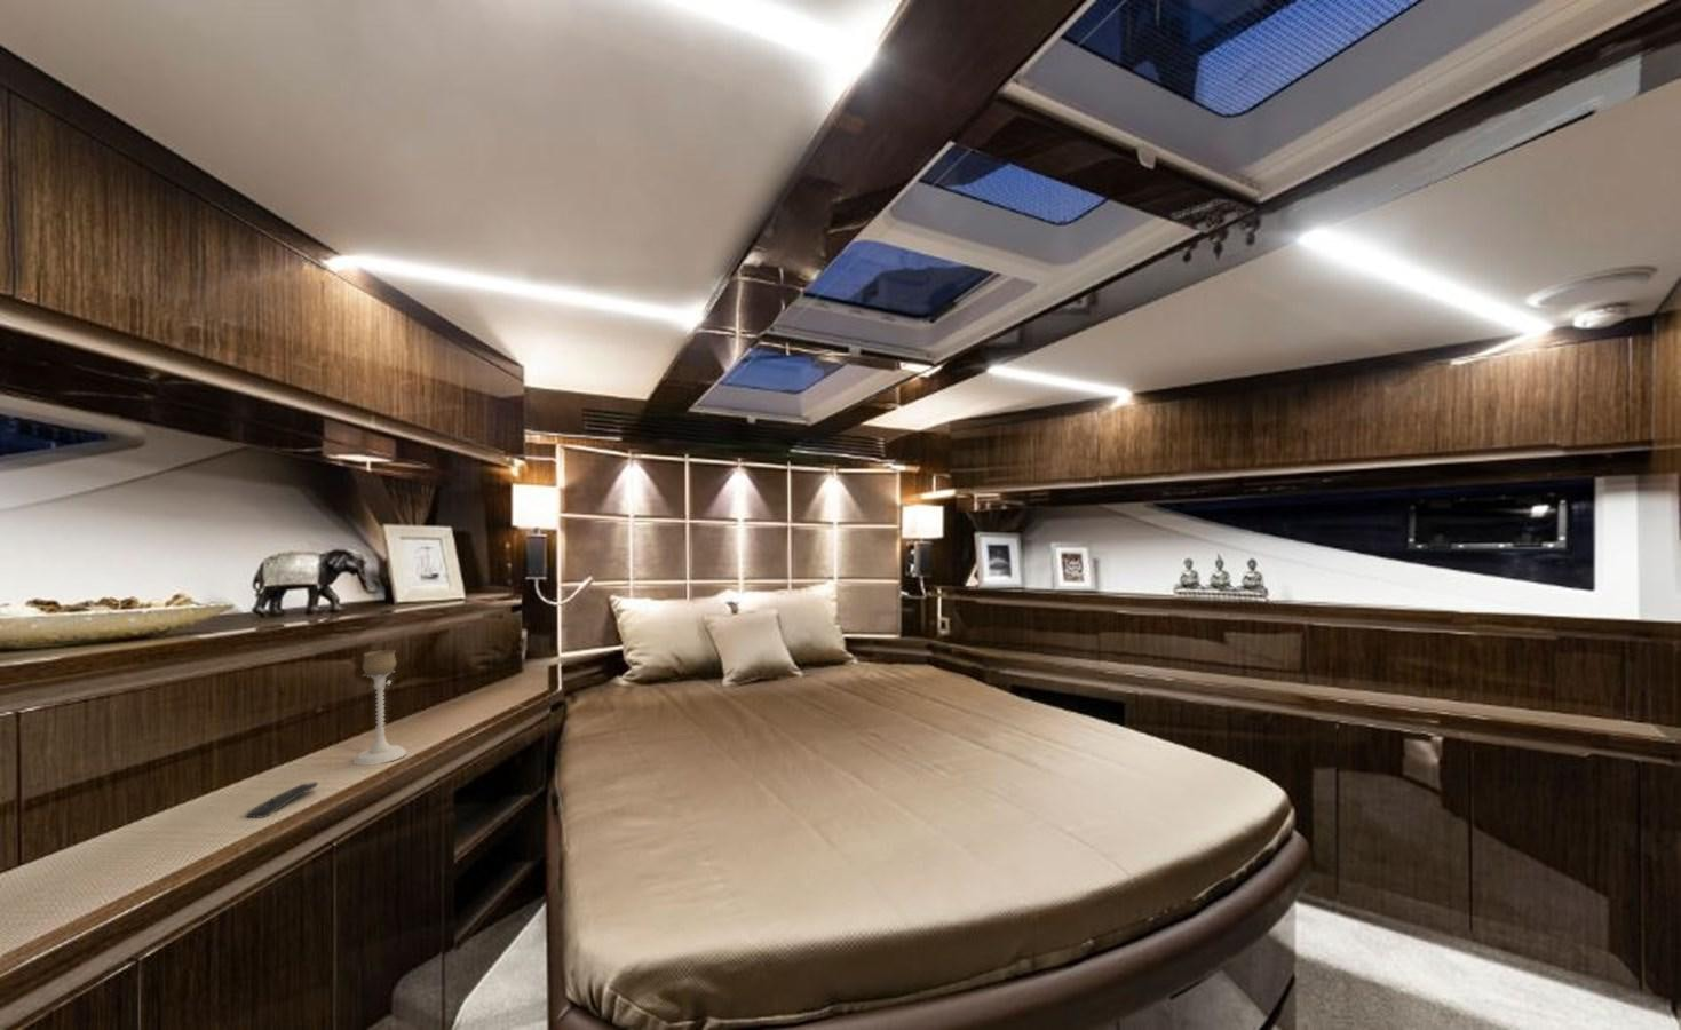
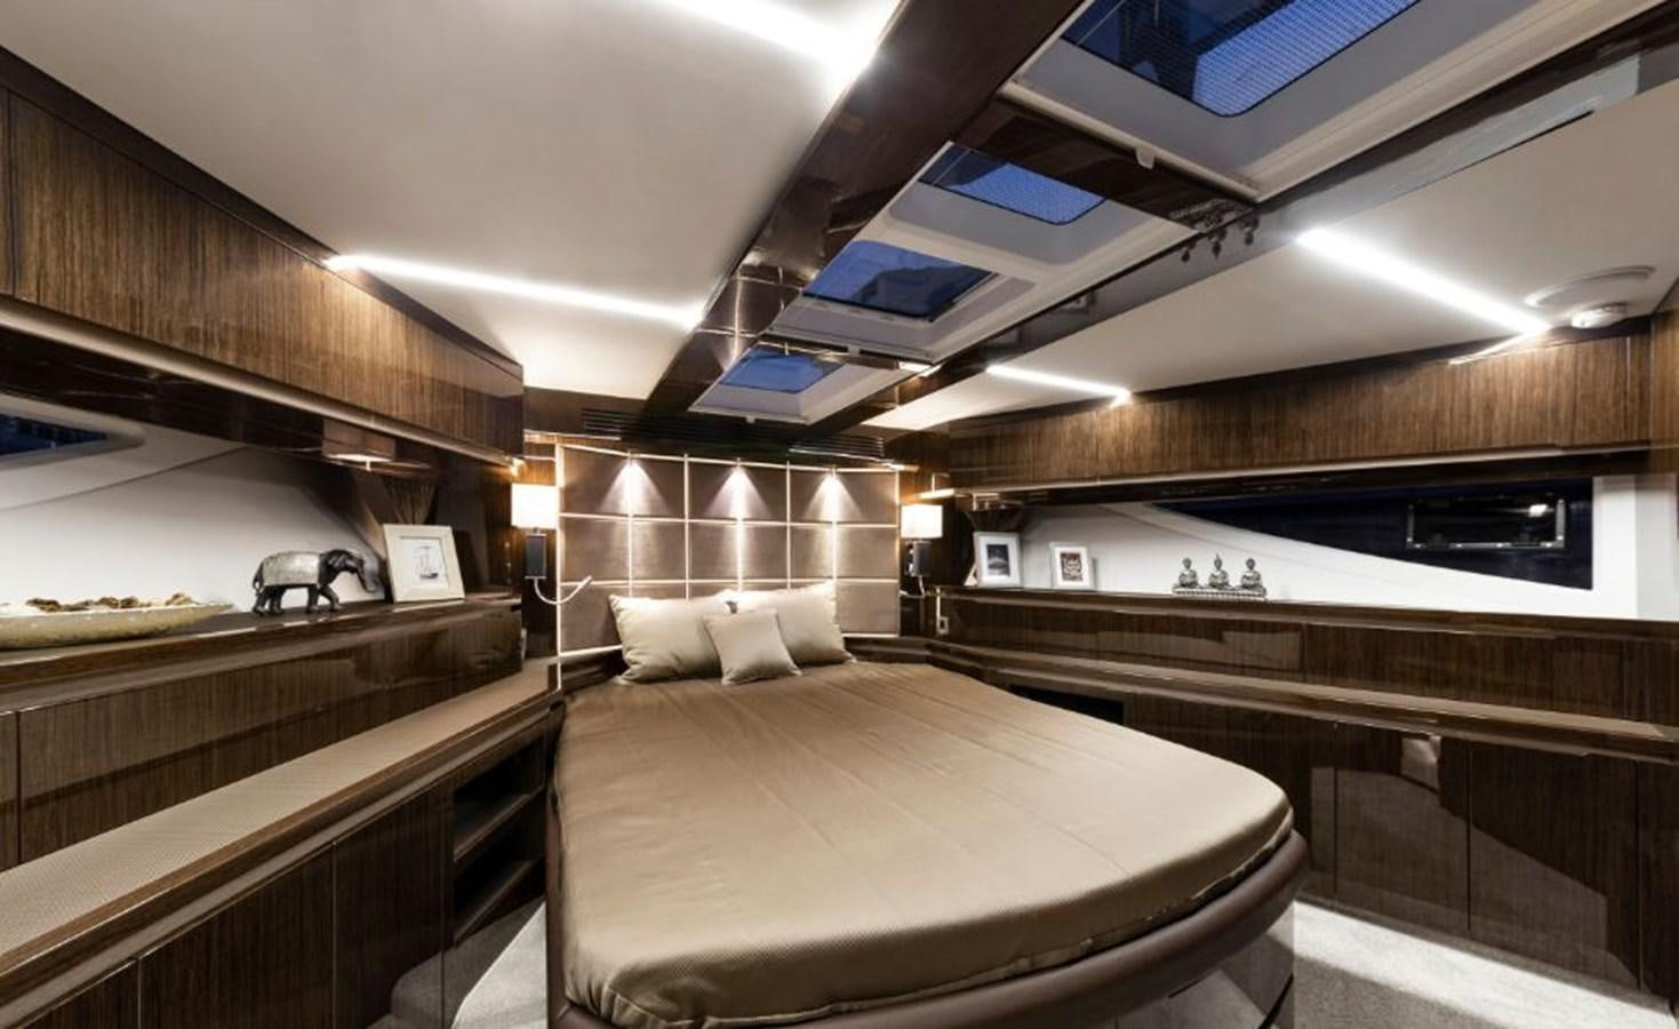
- remote control [245,780,319,819]
- candle holder [353,649,407,767]
